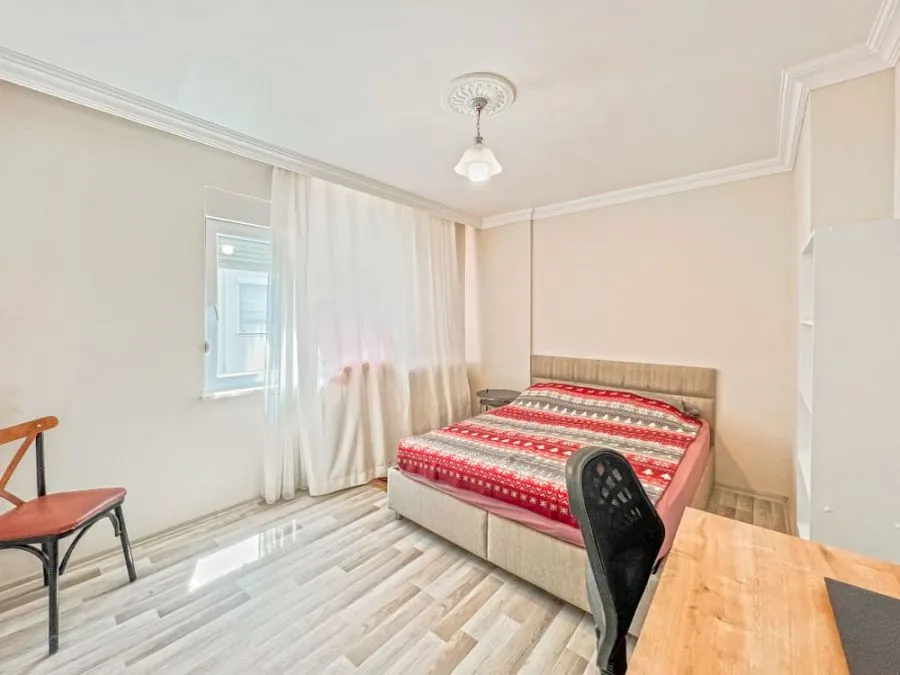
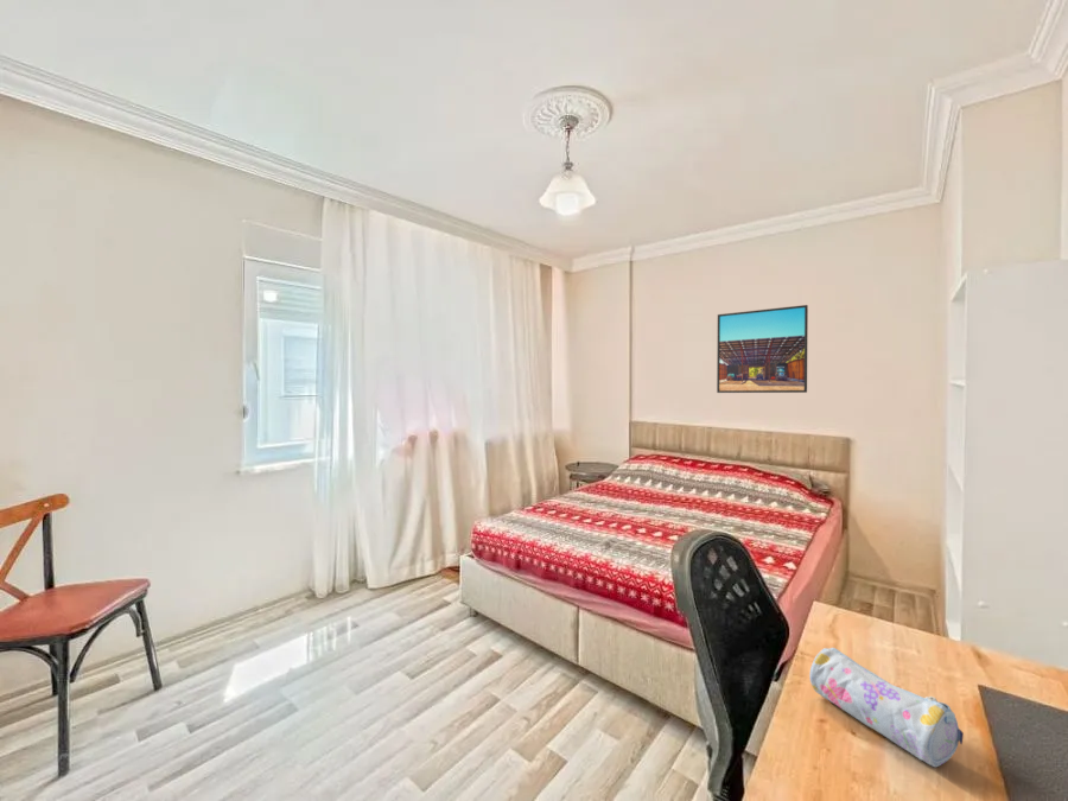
+ pencil case [808,647,965,768]
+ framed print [716,304,809,394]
